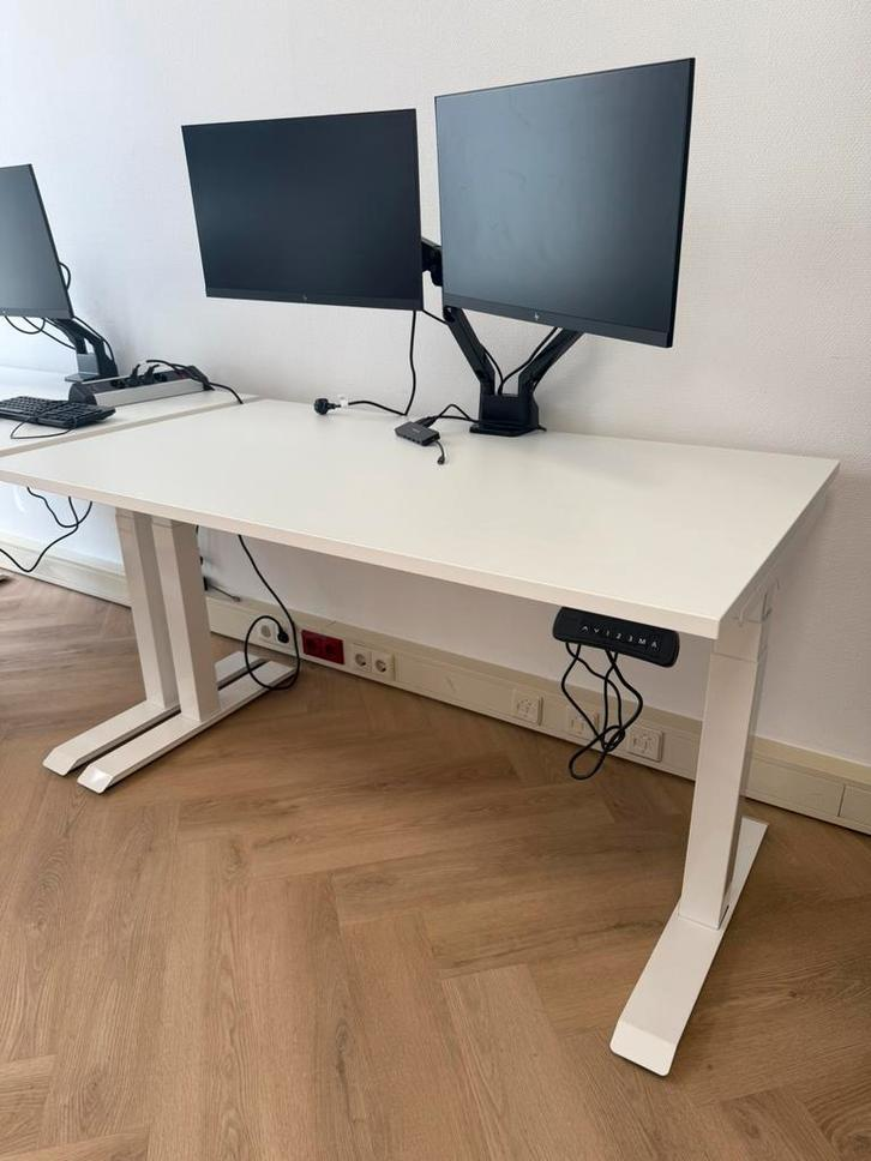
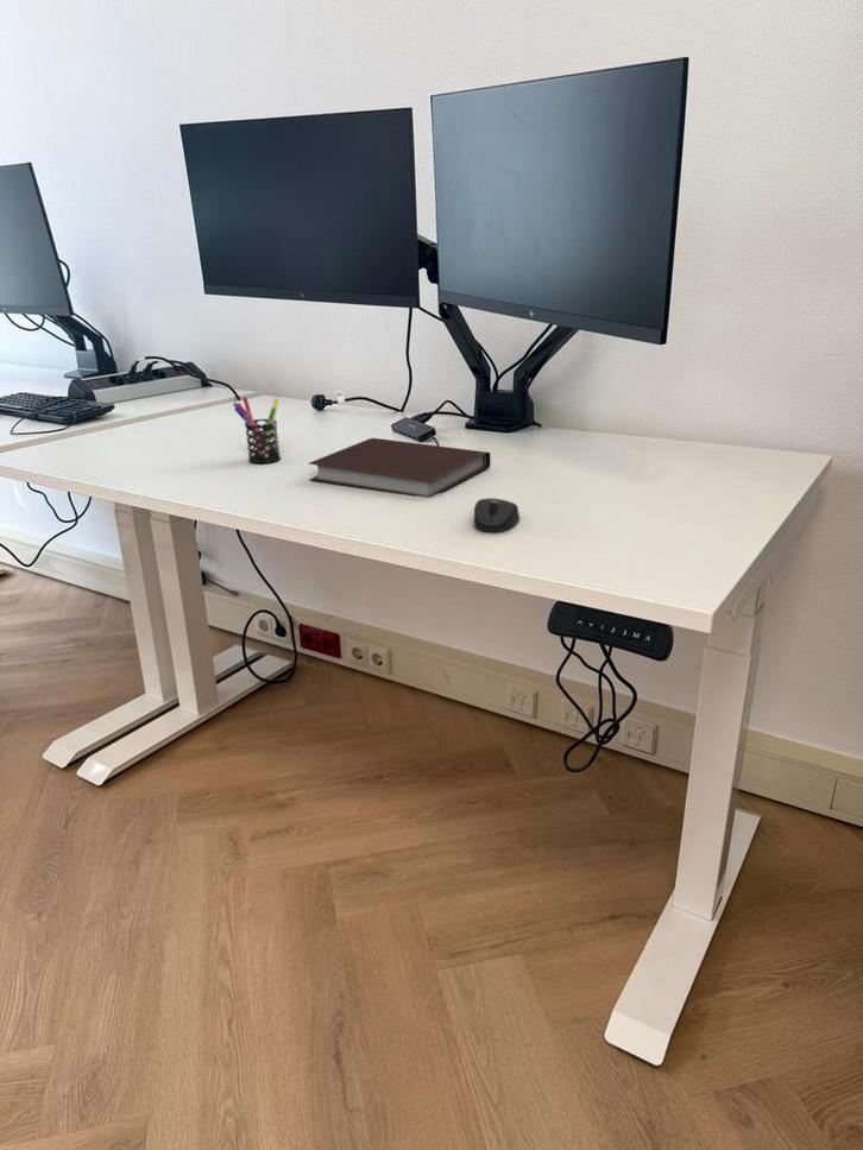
+ pen holder [232,396,282,465]
+ notebook [308,437,491,499]
+ mouse [473,497,521,533]
